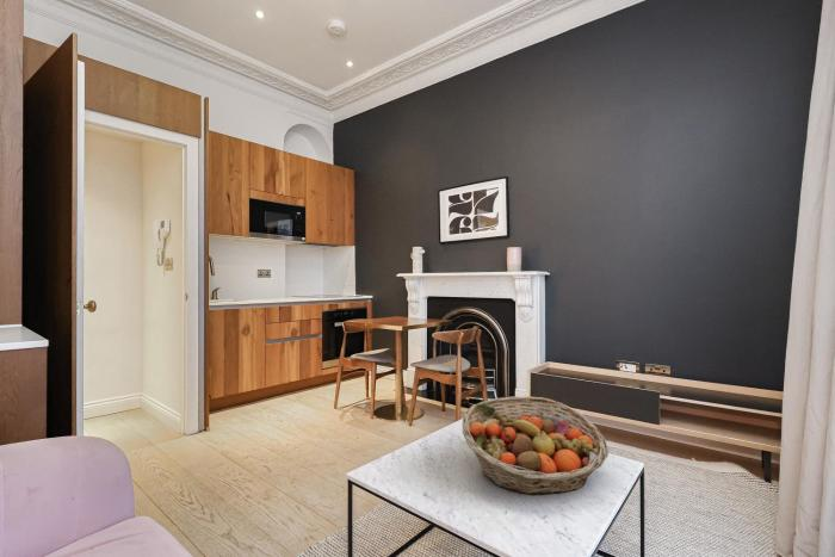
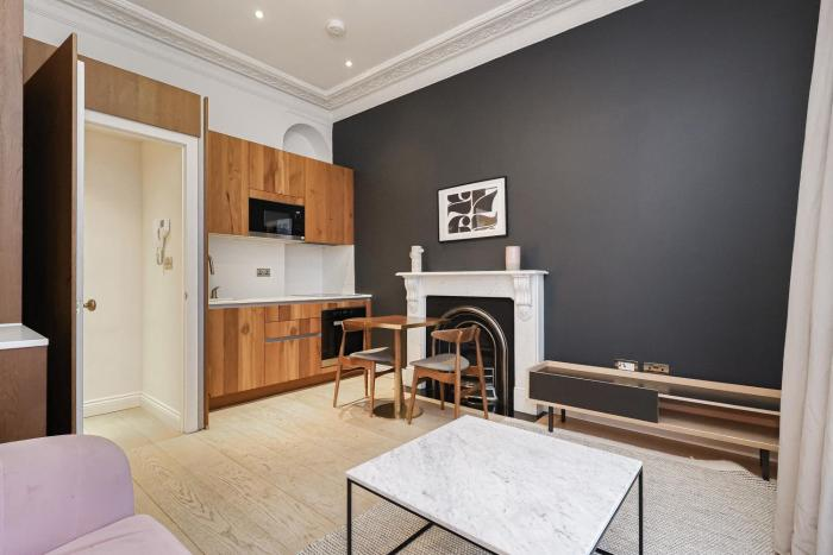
- fruit basket [462,395,610,496]
